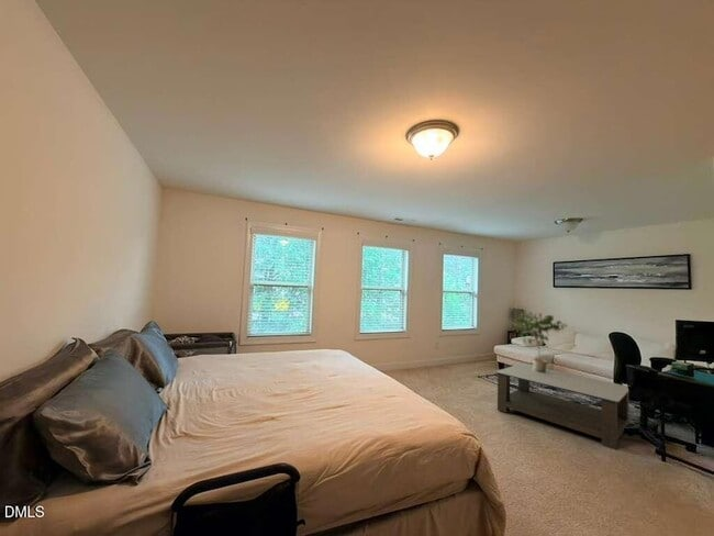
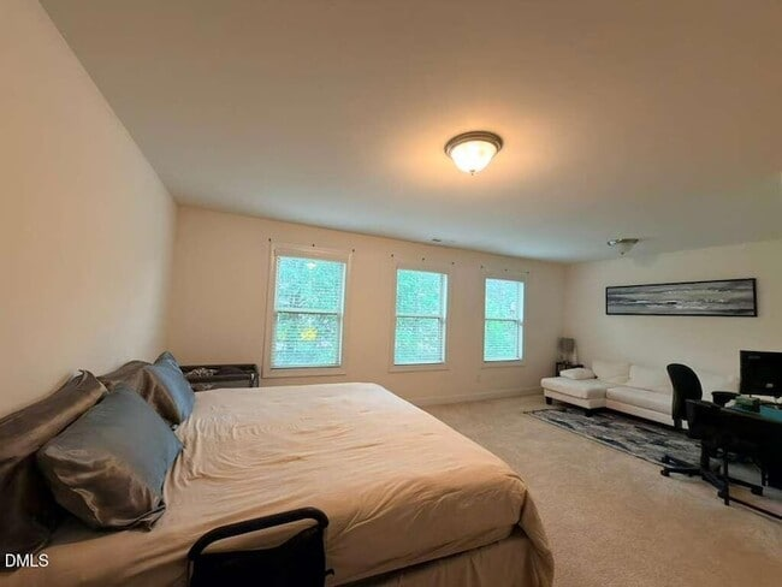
- potted plant [512,311,568,372]
- coffee table [494,362,631,451]
